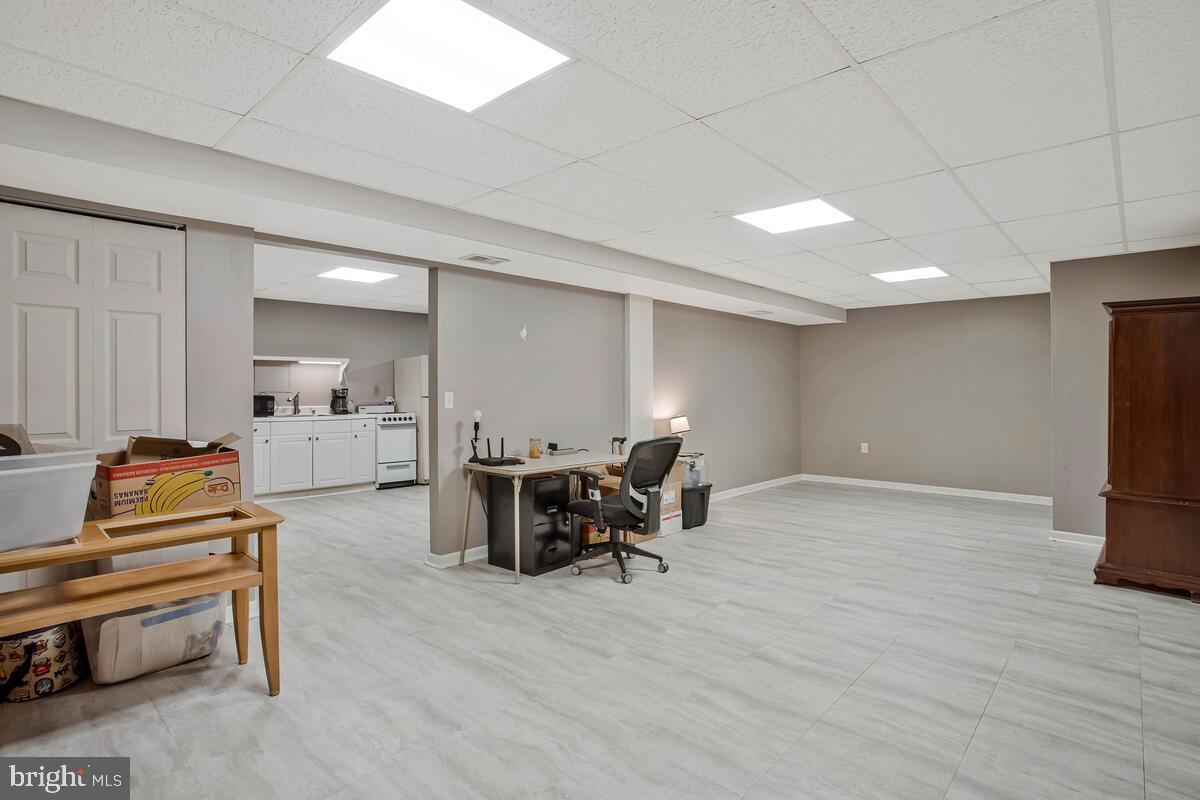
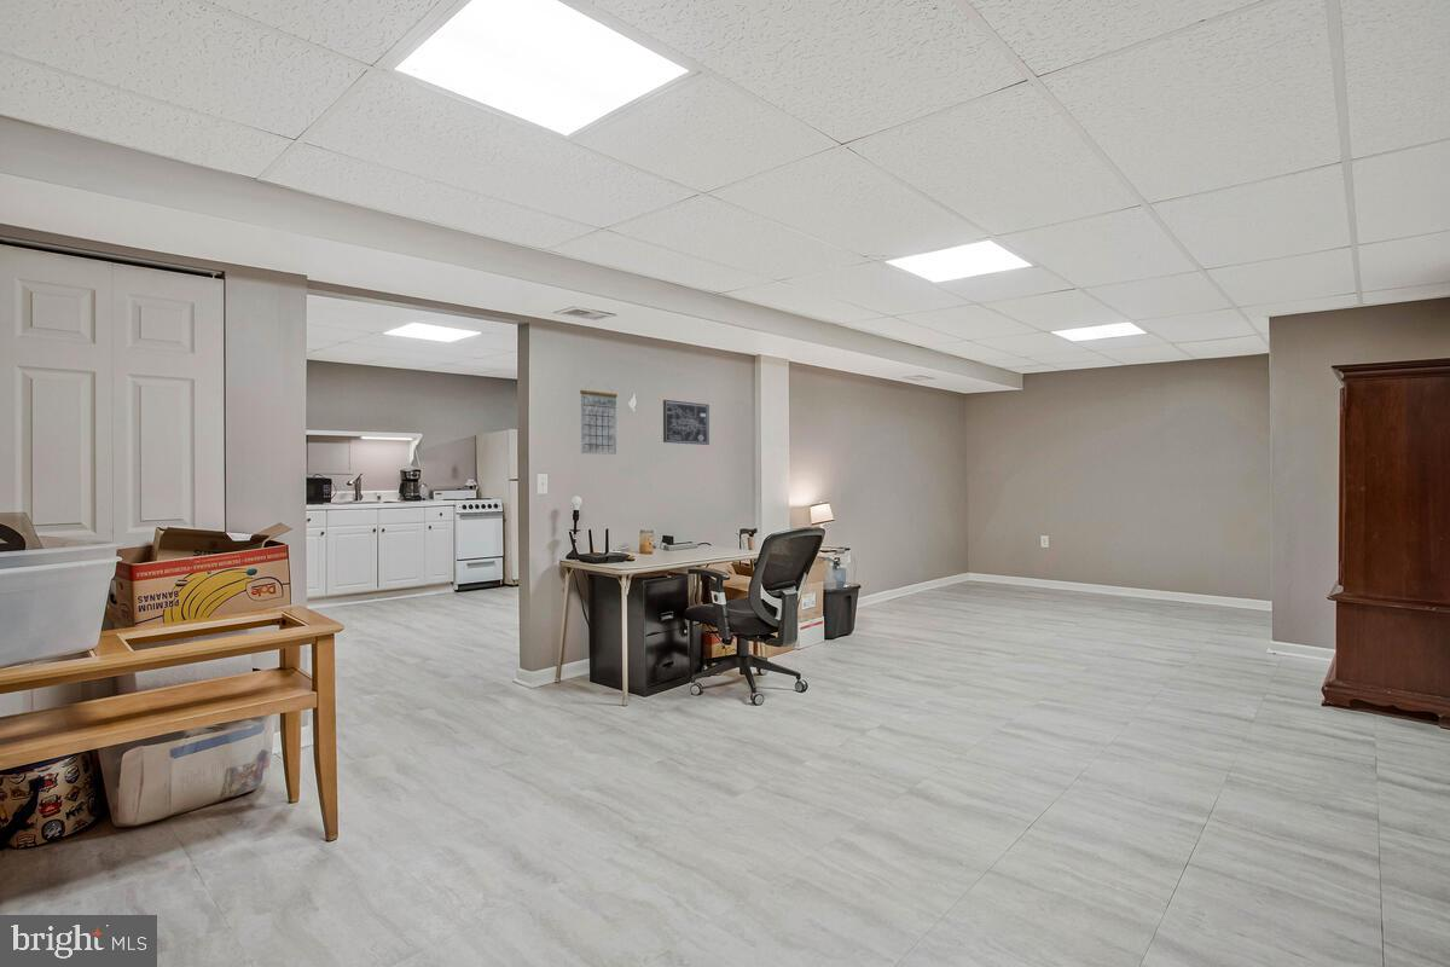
+ calendar [579,381,619,456]
+ wall art [662,399,710,446]
